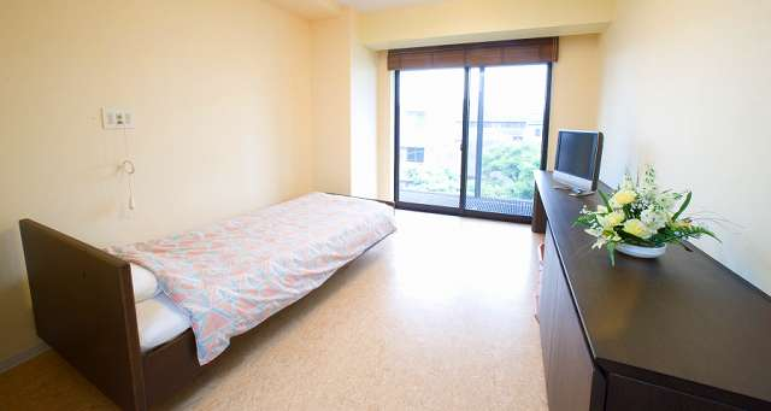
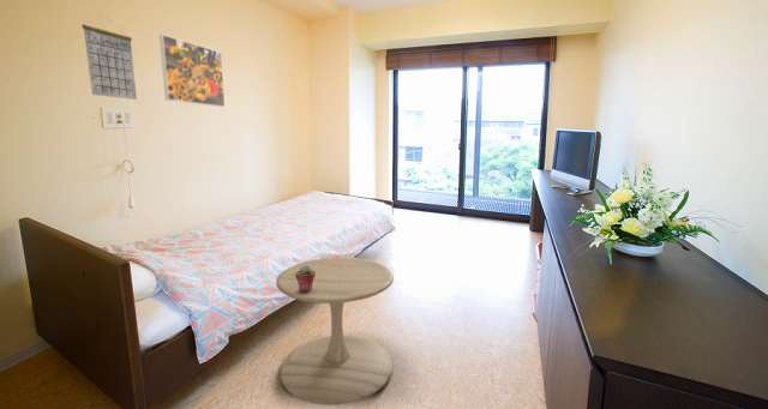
+ side table [275,257,395,407]
+ potted succulent [295,265,316,291]
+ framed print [158,34,226,108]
+ calendar [80,16,138,101]
